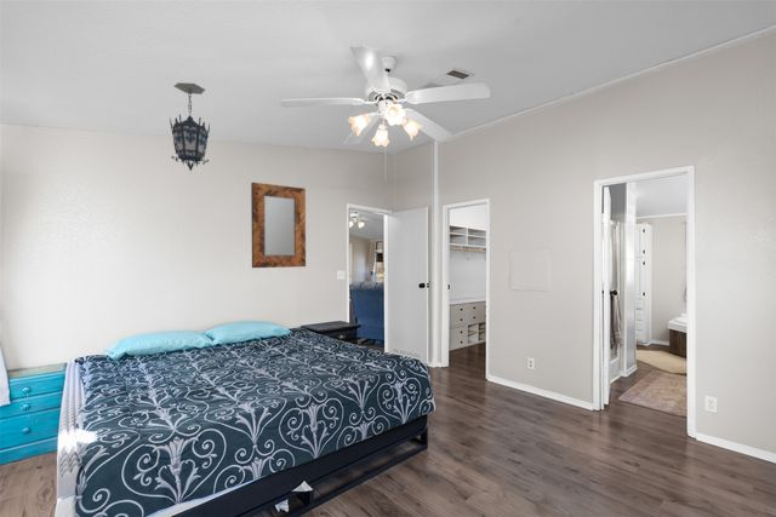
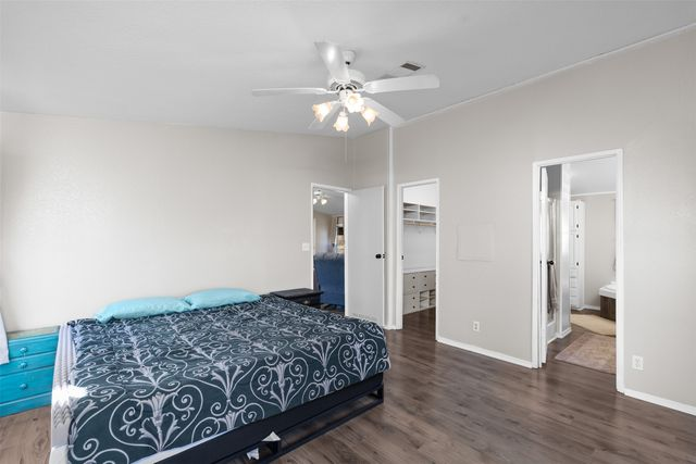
- home mirror [250,182,307,269]
- hanging lantern [169,81,212,172]
